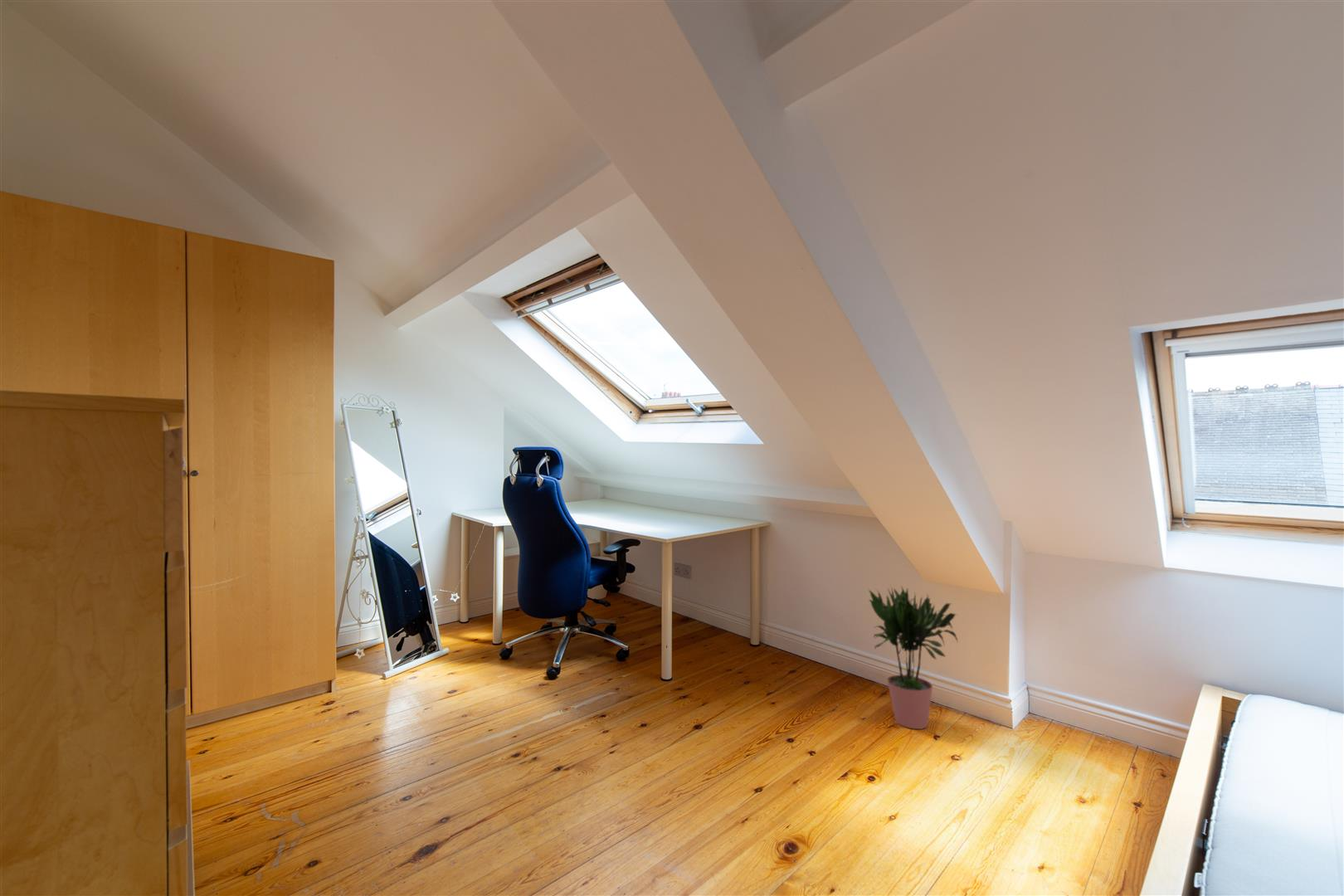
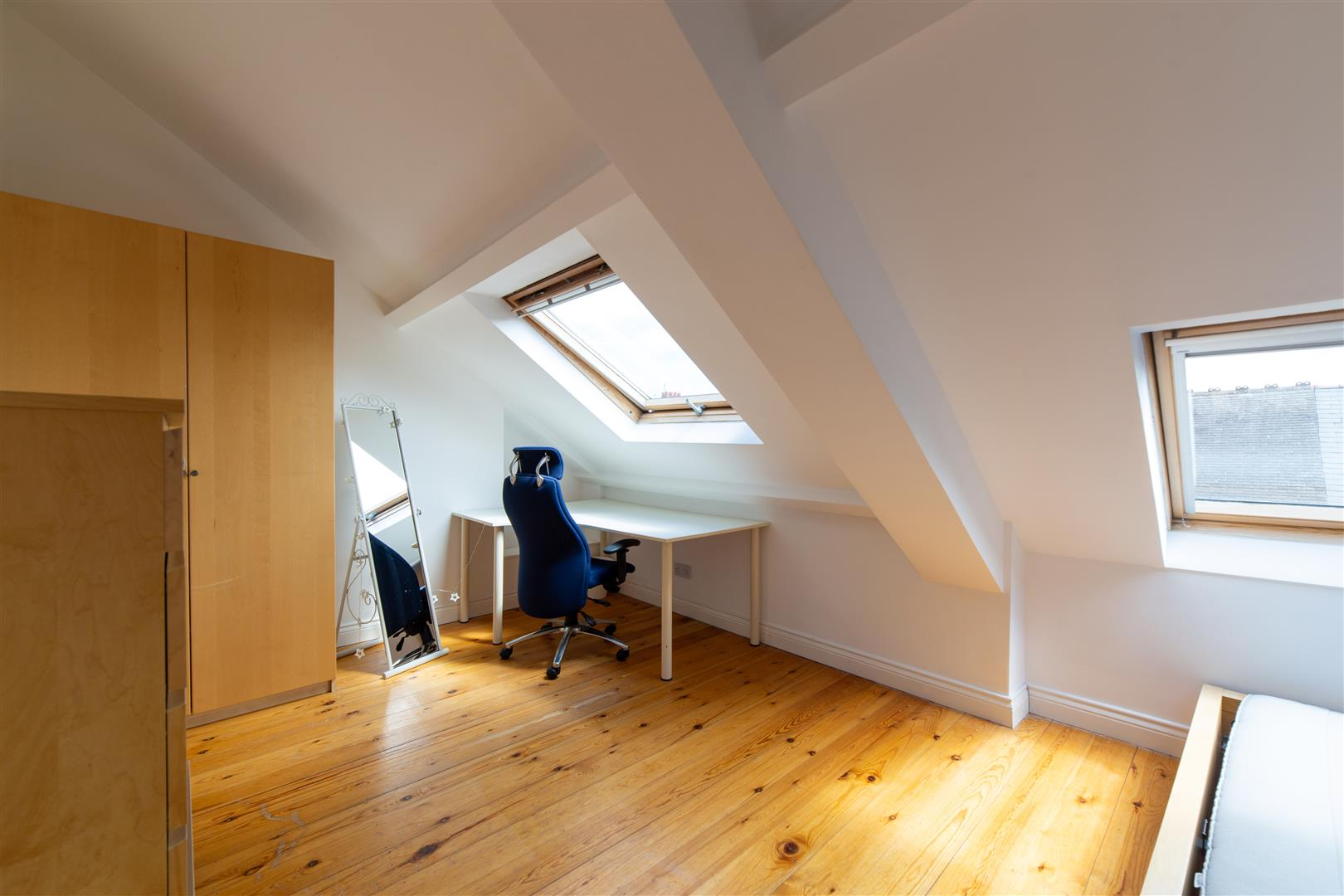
- potted plant [868,585,958,730]
